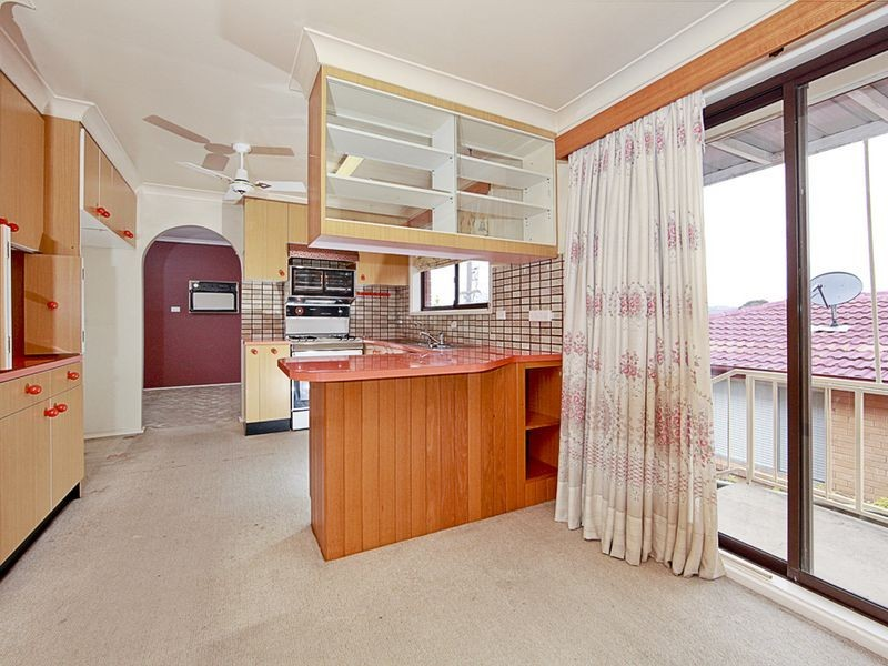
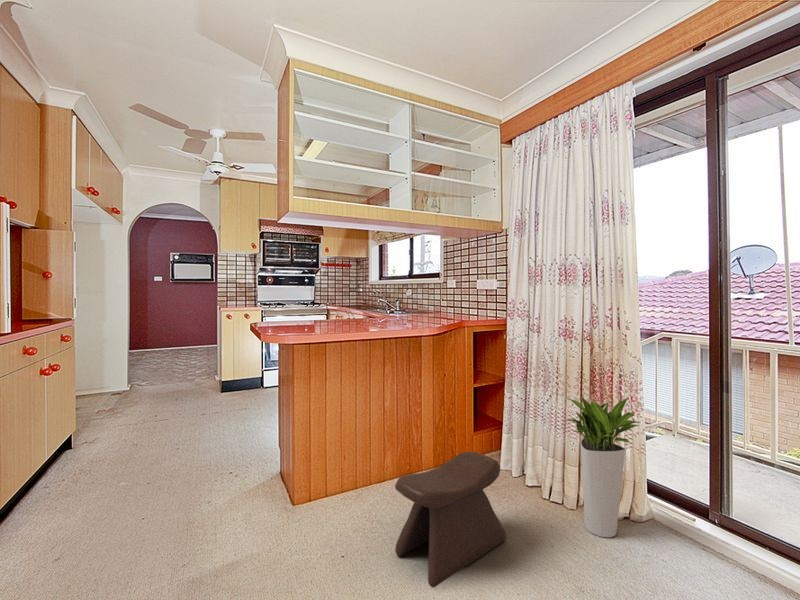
+ planter [565,395,641,538]
+ stool [394,451,507,588]
